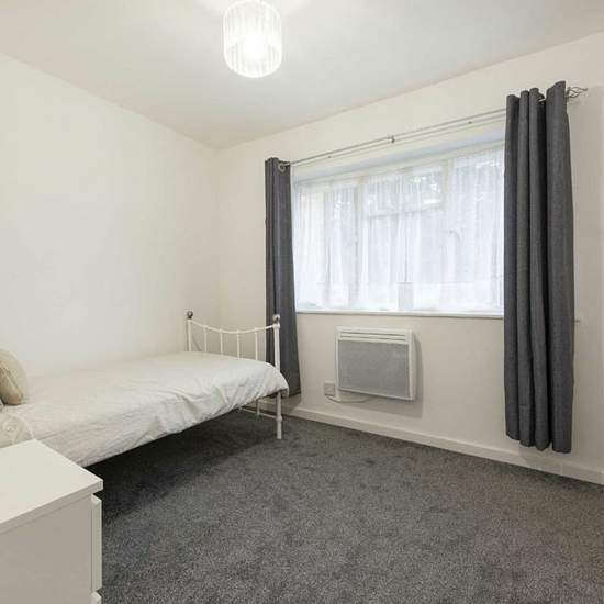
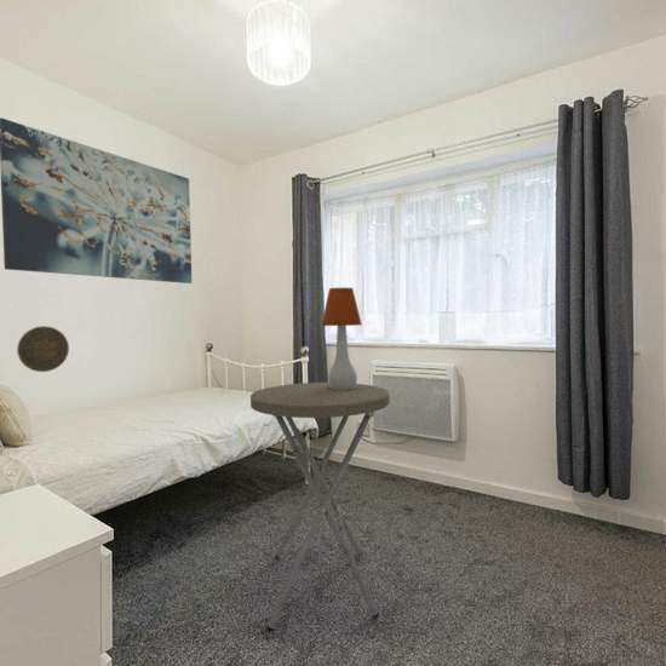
+ side table [249,381,391,632]
+ decorative plate [16,325,70,373]
+ table lamp [321,287,363,390]
+ wall art [0,116,193,285]
